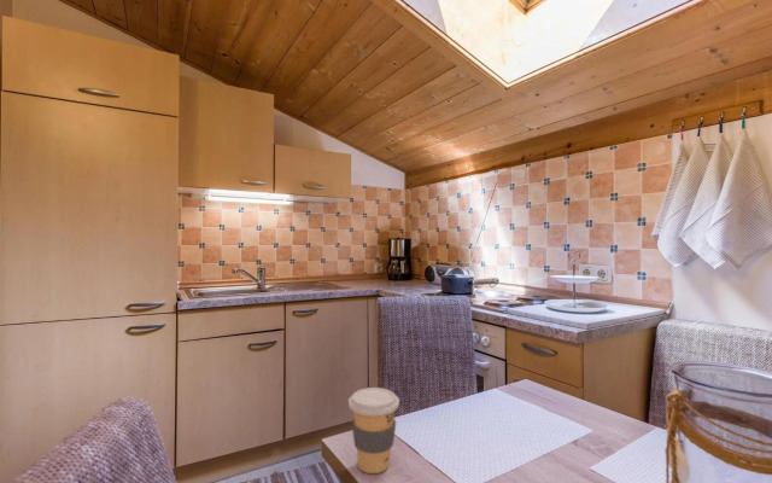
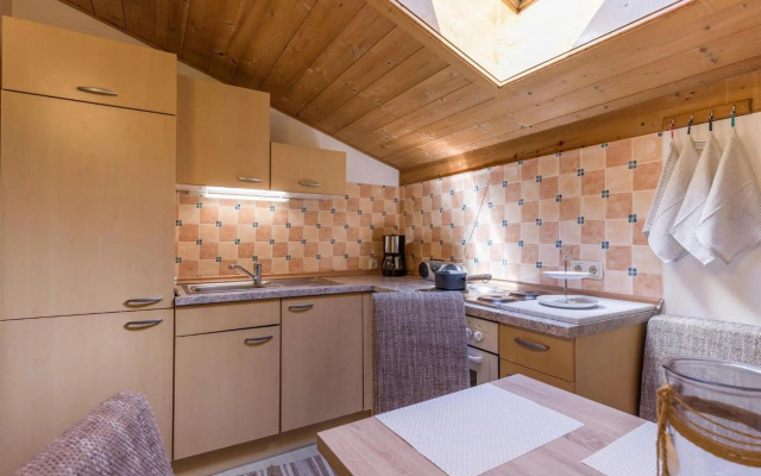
- coffee cup [347,386,400,475]
